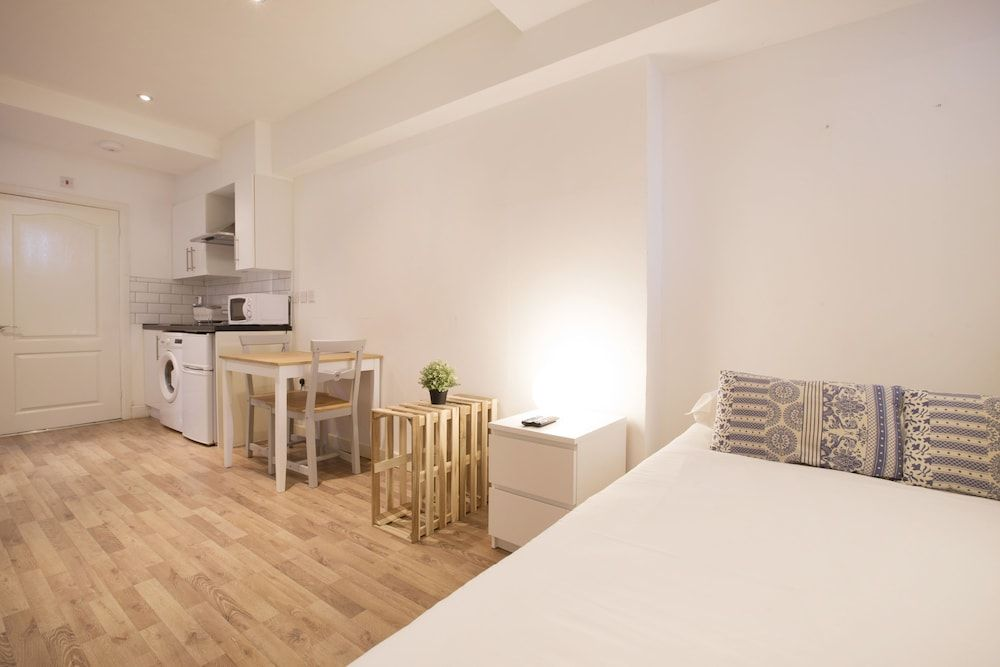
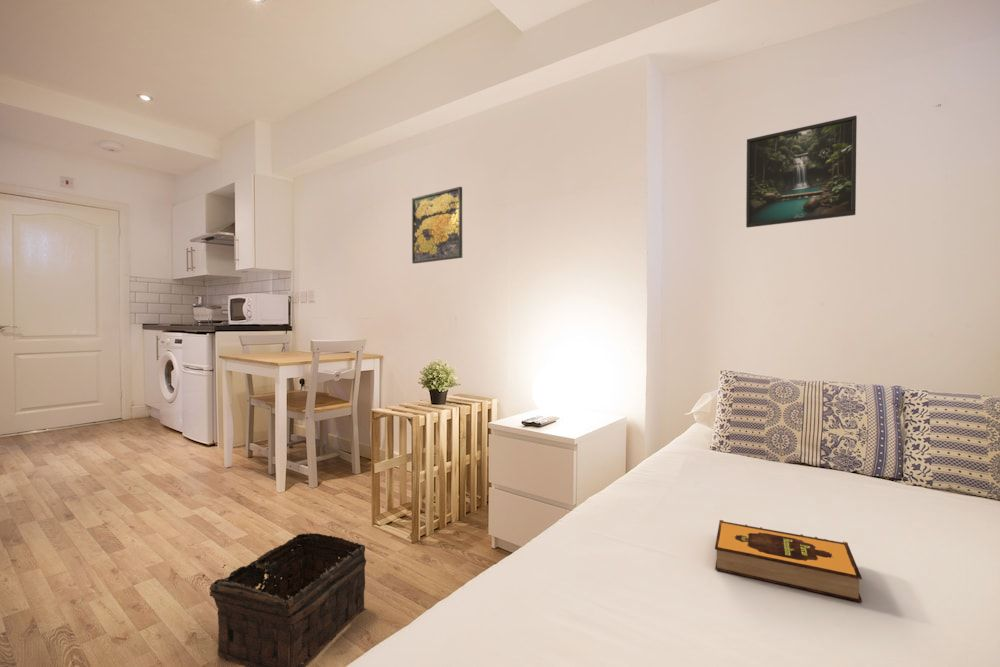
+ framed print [745,115,858,229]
+ hardback book [714,519,863,603]
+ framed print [411,186,463,265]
+ basket [200,532,367,667]
